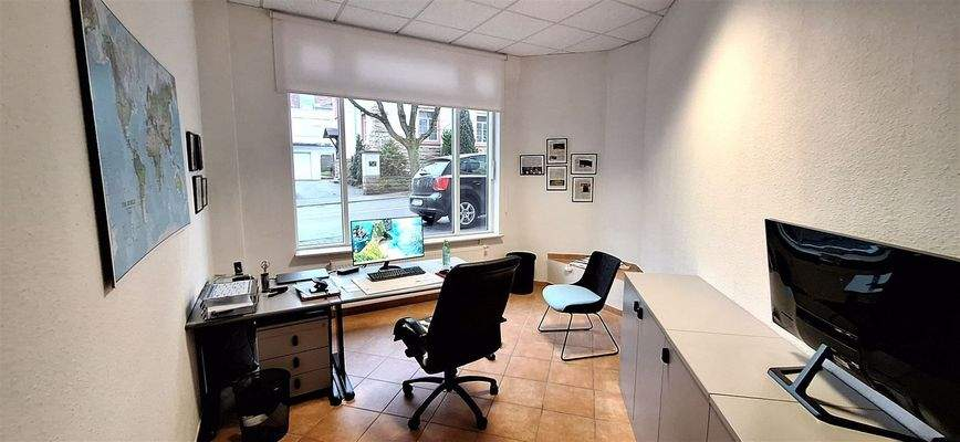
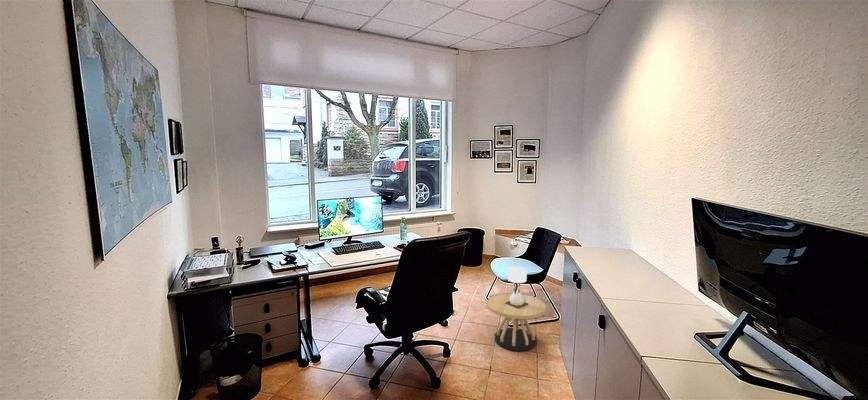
+ side table [486,266,547,352]
